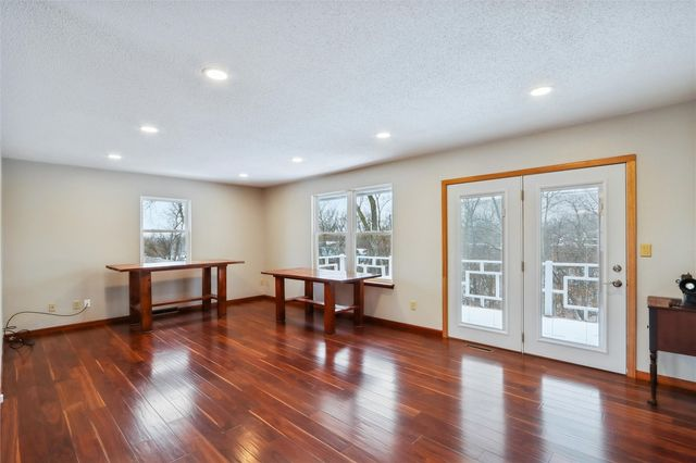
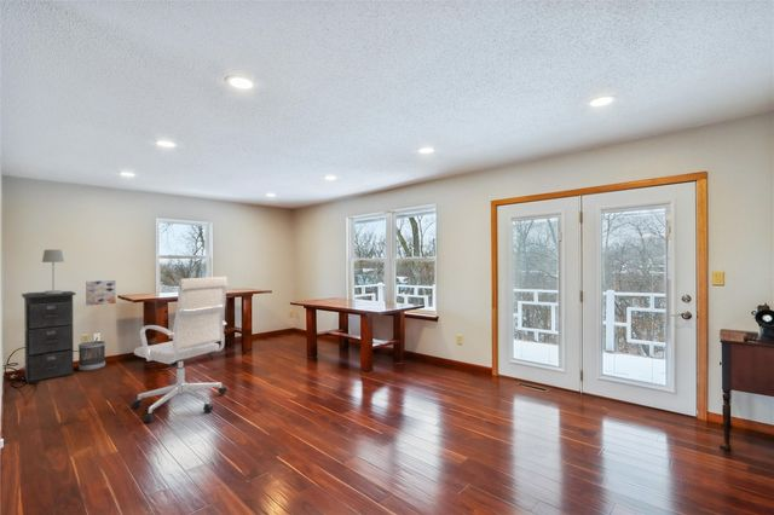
+ wall art [85,279,117,307]
+ table lamp [27,249,65,294]
+ filing cabinet [21,290,77,383]
+ chair [131,276,229,424]
+ wastebasket [77,340,106,371]
